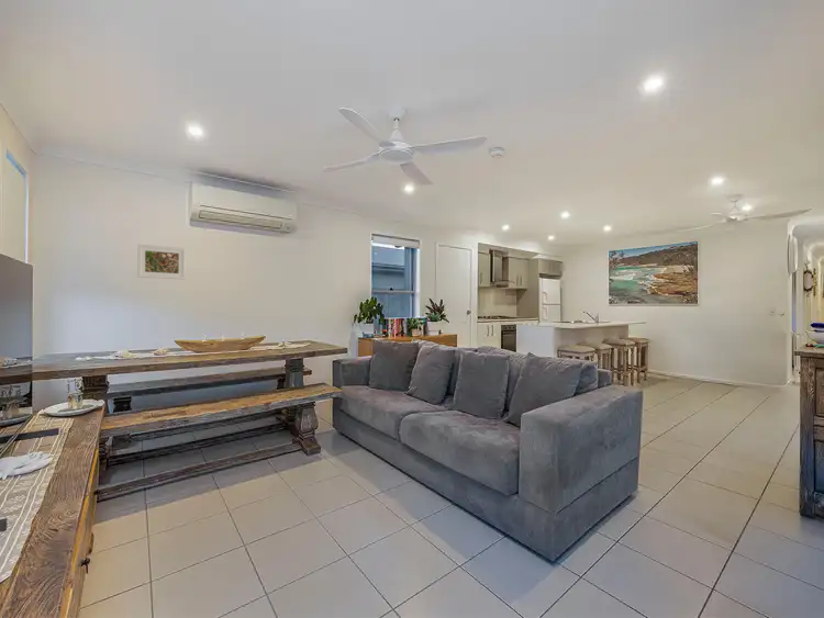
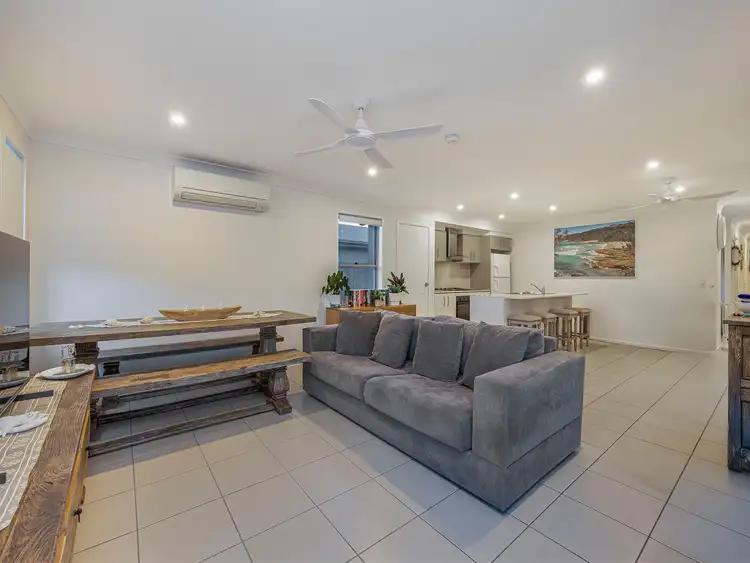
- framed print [137,244,187,281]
